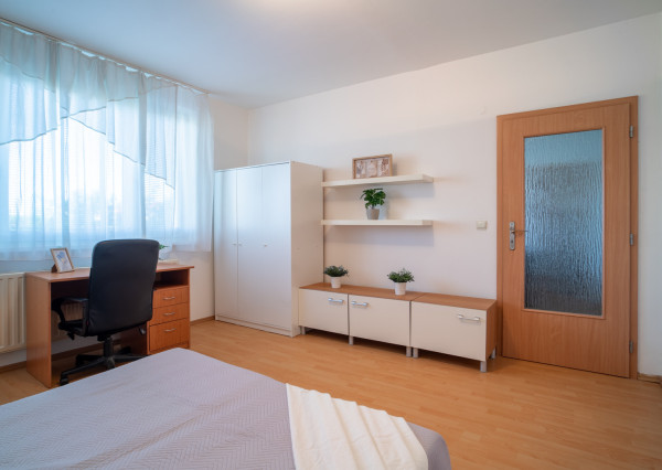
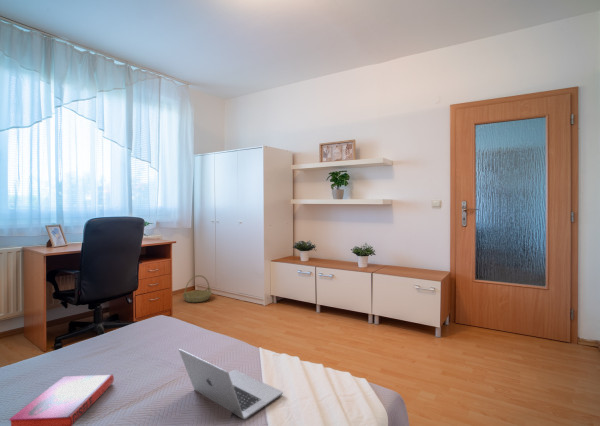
+ laptop [178,348,284,421]
+ hardback book [8,374,115,426]
+ basket [181,274,213,303]
